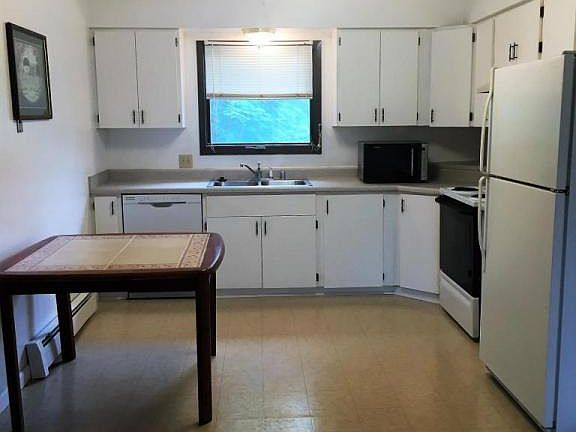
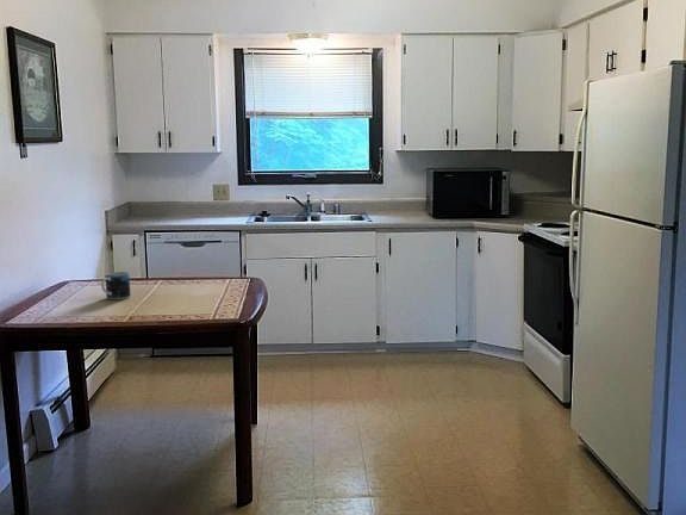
+ mug [100,271,132,300]
